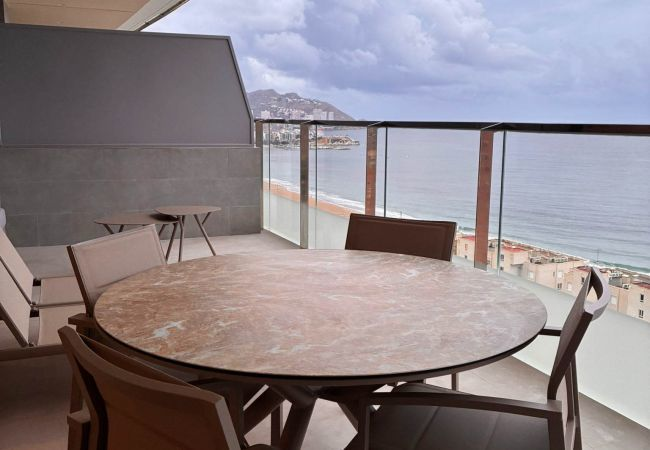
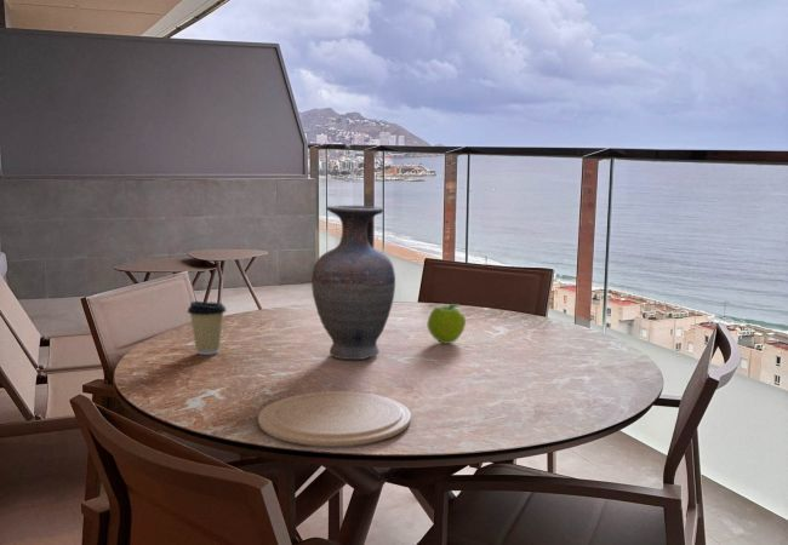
+ fruit [426,302,467,345]
+ coffee cup [185,300,228,356]
+ plate [257,390,412,447]
+ vase [310,205,396,361]
